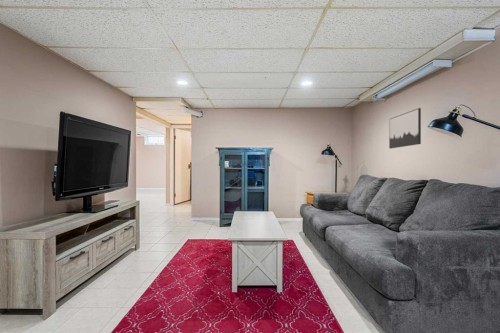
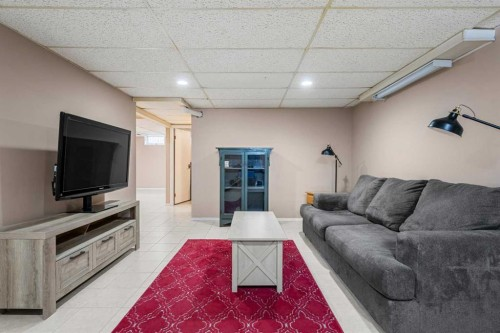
- wall art [388,107,422,150]
